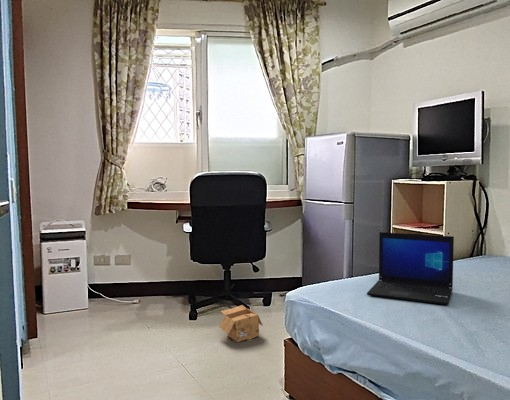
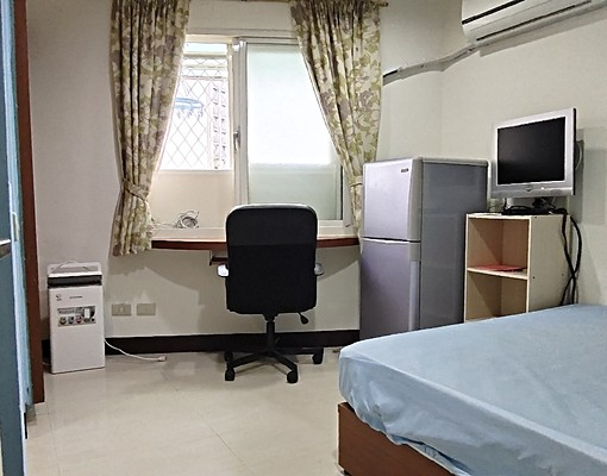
- carton [218,304,264,343]
- laptop [366,231,455,306]
